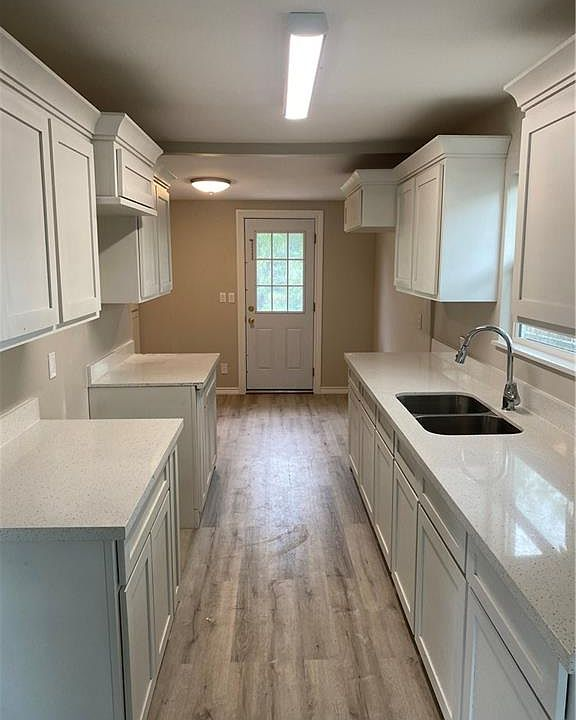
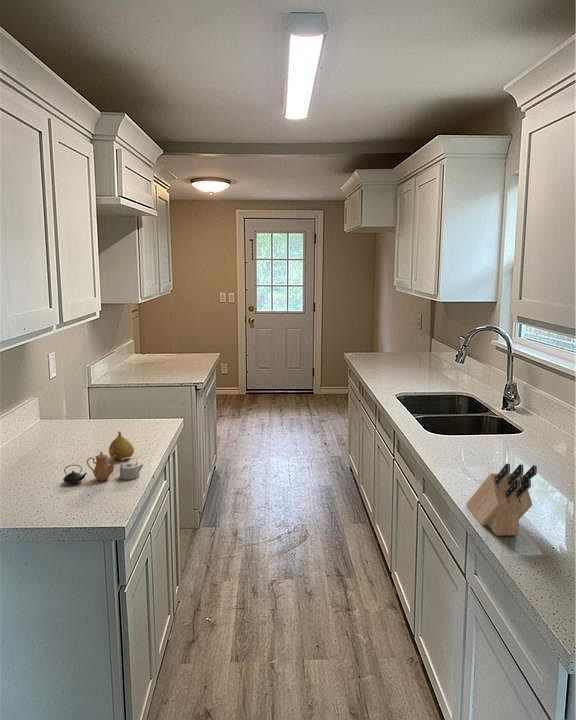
+ knife block [465,463,538,537]
+ fruit [108,430,135,460]
+ teapot [62,451,144,484]
